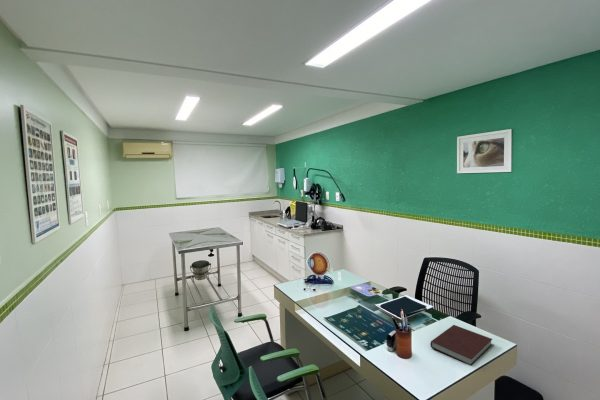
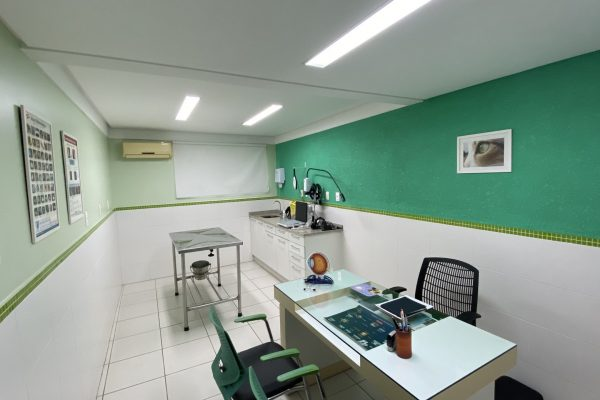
- notebook [429,324,493,366]
